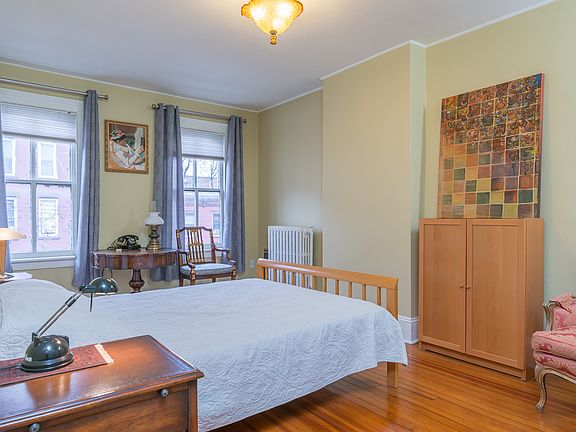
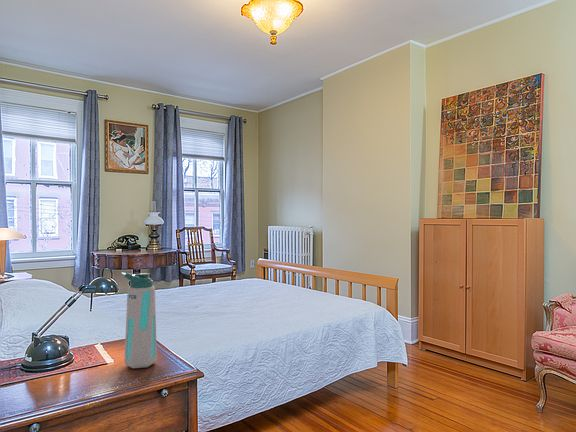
+ water bottle [120,271,158,369]
